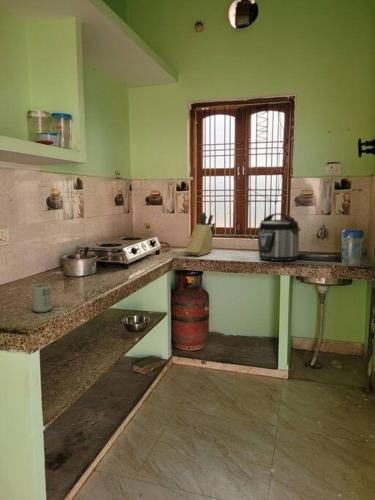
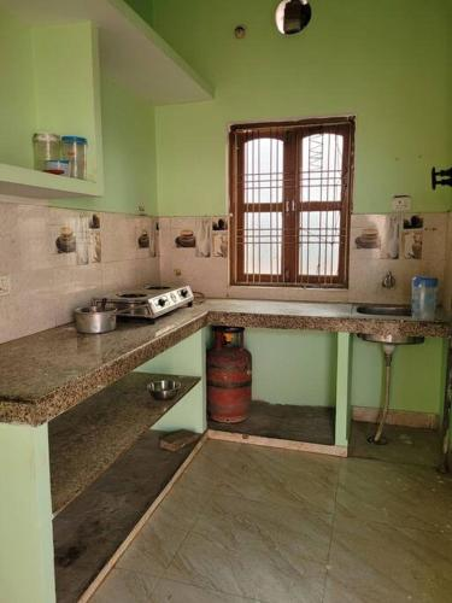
- knife block [184,211,217,257]
- pressure cooker [257,212,302,262]
- cup [30,283,53,313]
